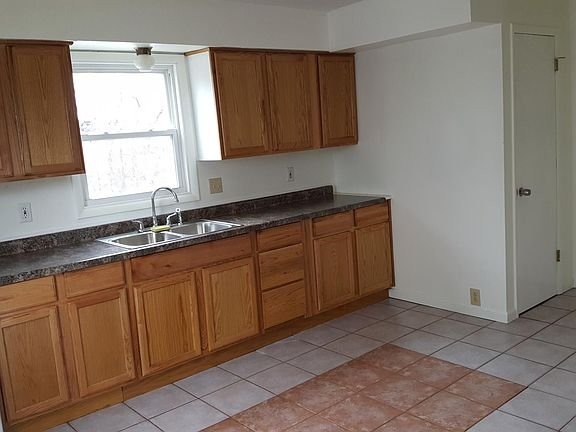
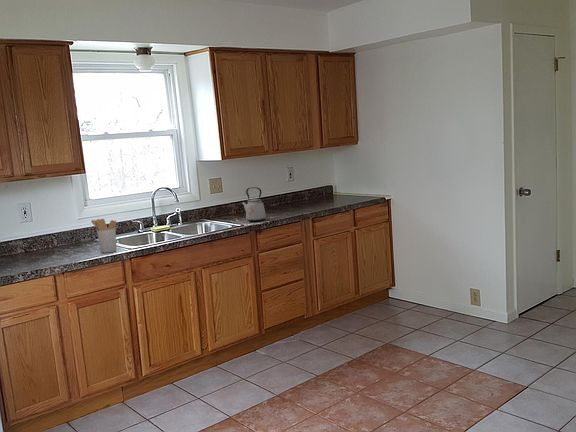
+ kettle [241,186,267,223]
+ utensil holder [90,218,118,254]
